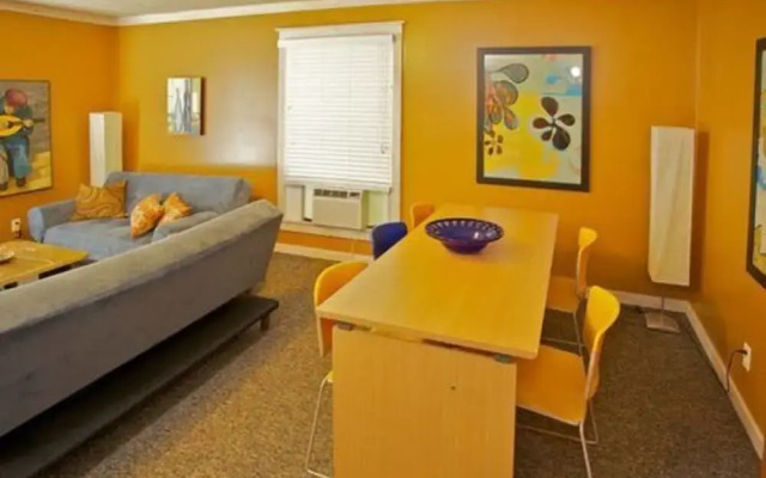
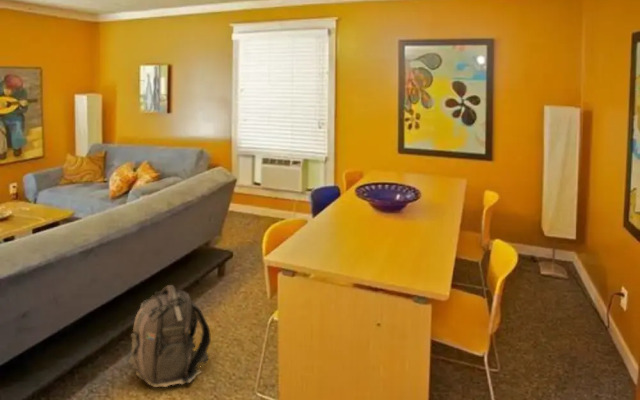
+ backpack [128,284,212,388]
